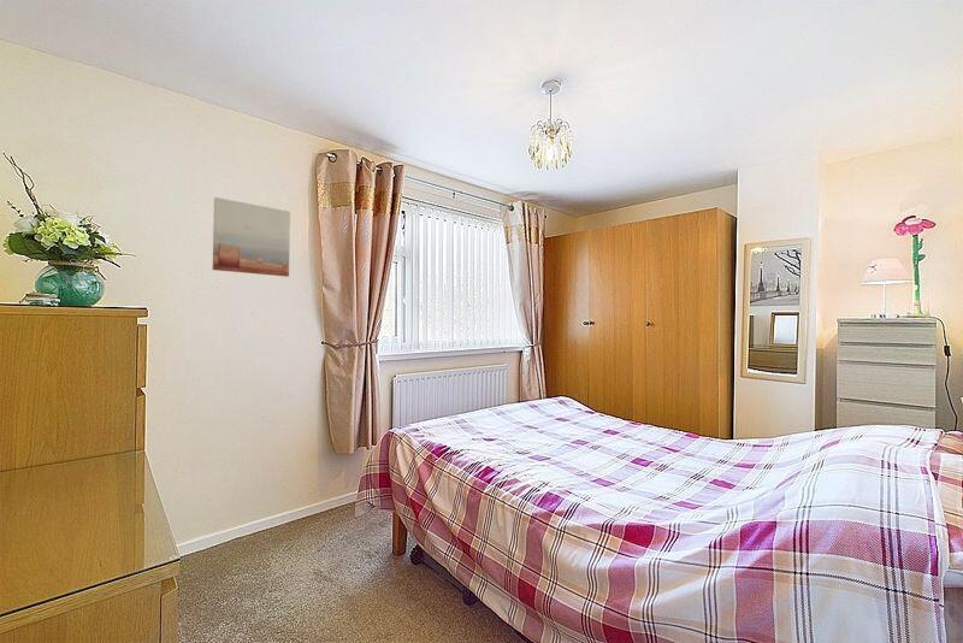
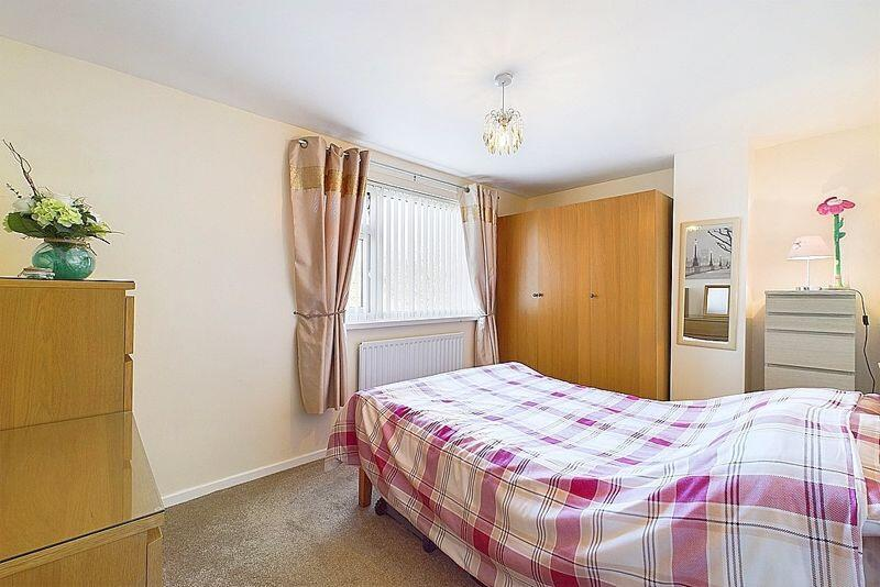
- wall art [212,196,291,278]
